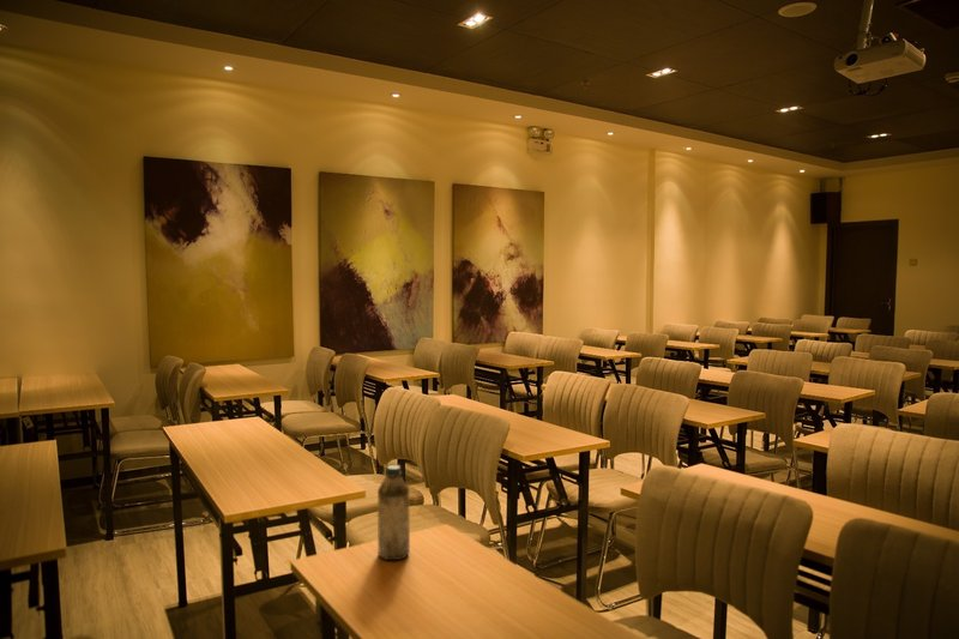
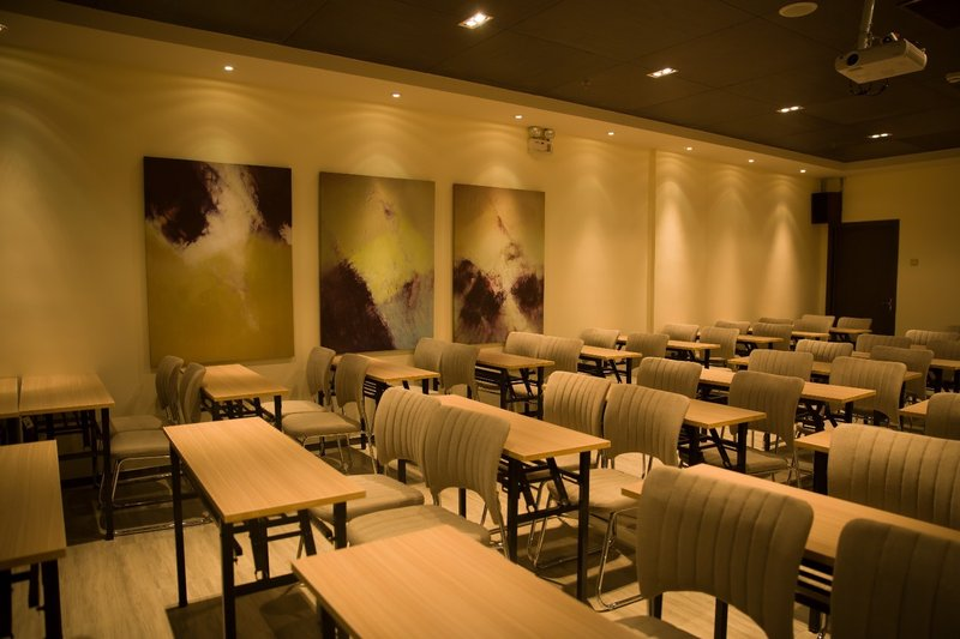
- water bottle [376,464,411,561]
